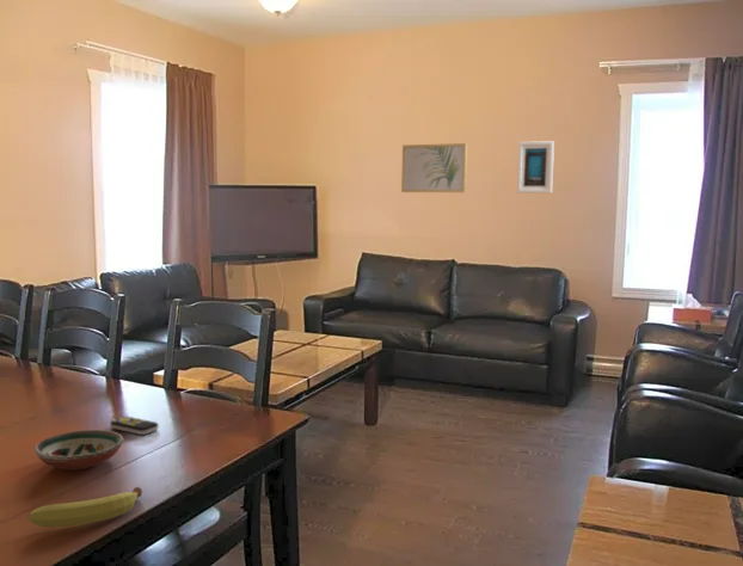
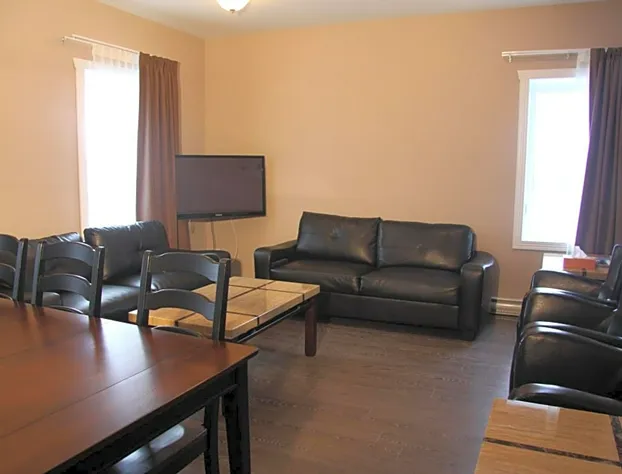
- wall art [400,142,468,193]
- fruit [27,486,143,528]
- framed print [516,140,555,195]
- decorative bowl [33,429,125,472]
- remote control [109,414,160,436]
